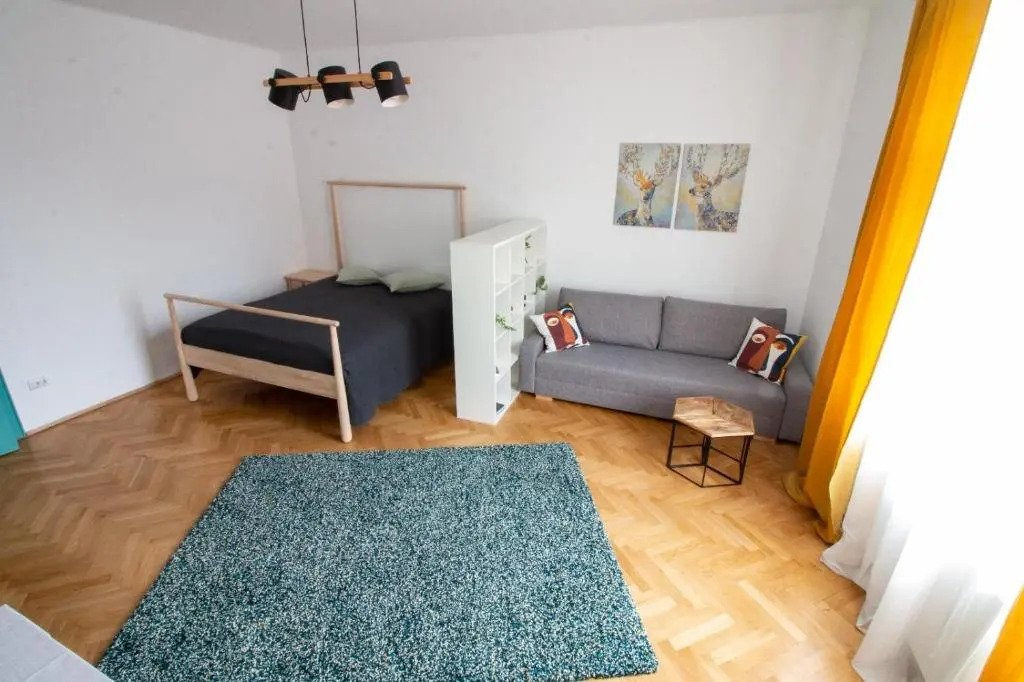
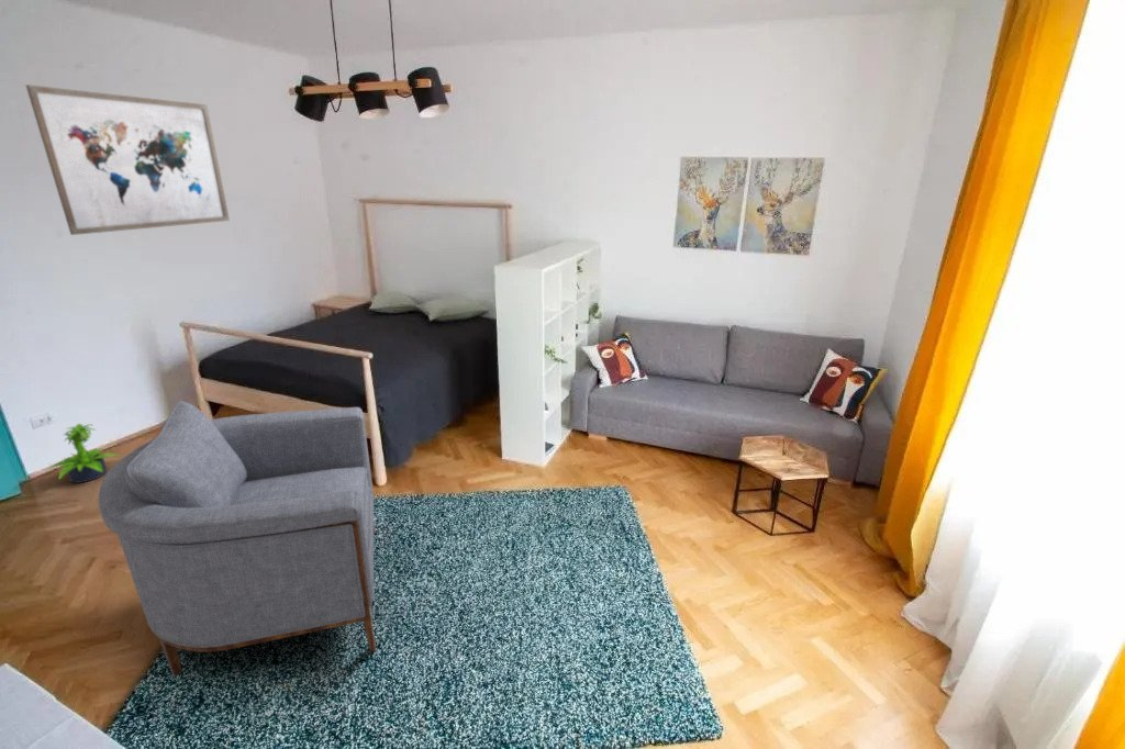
+ armchair [98,400,377,678]
+ potted plant [46,423,122,484]
+ wall art [24,83,231,236]
